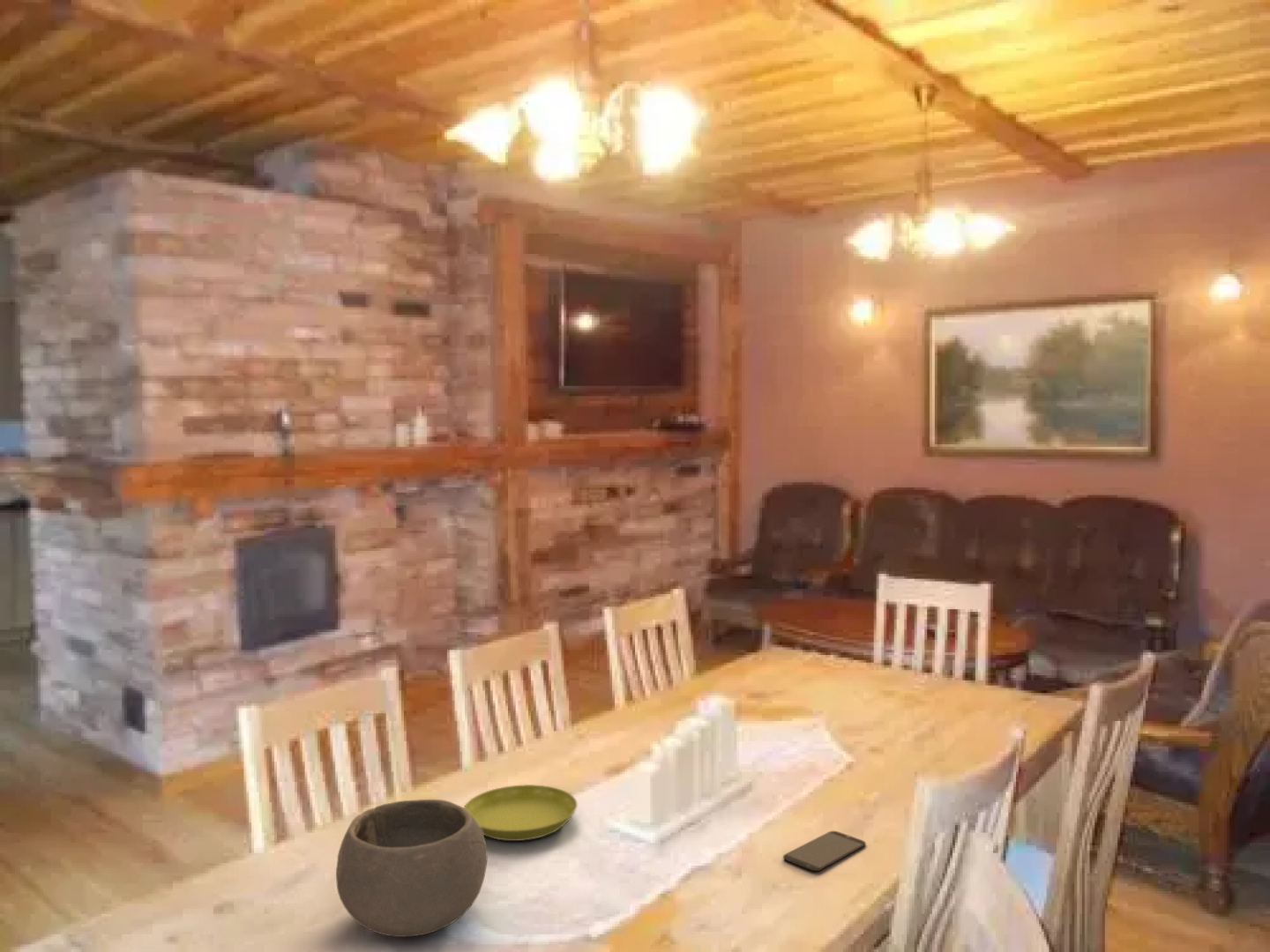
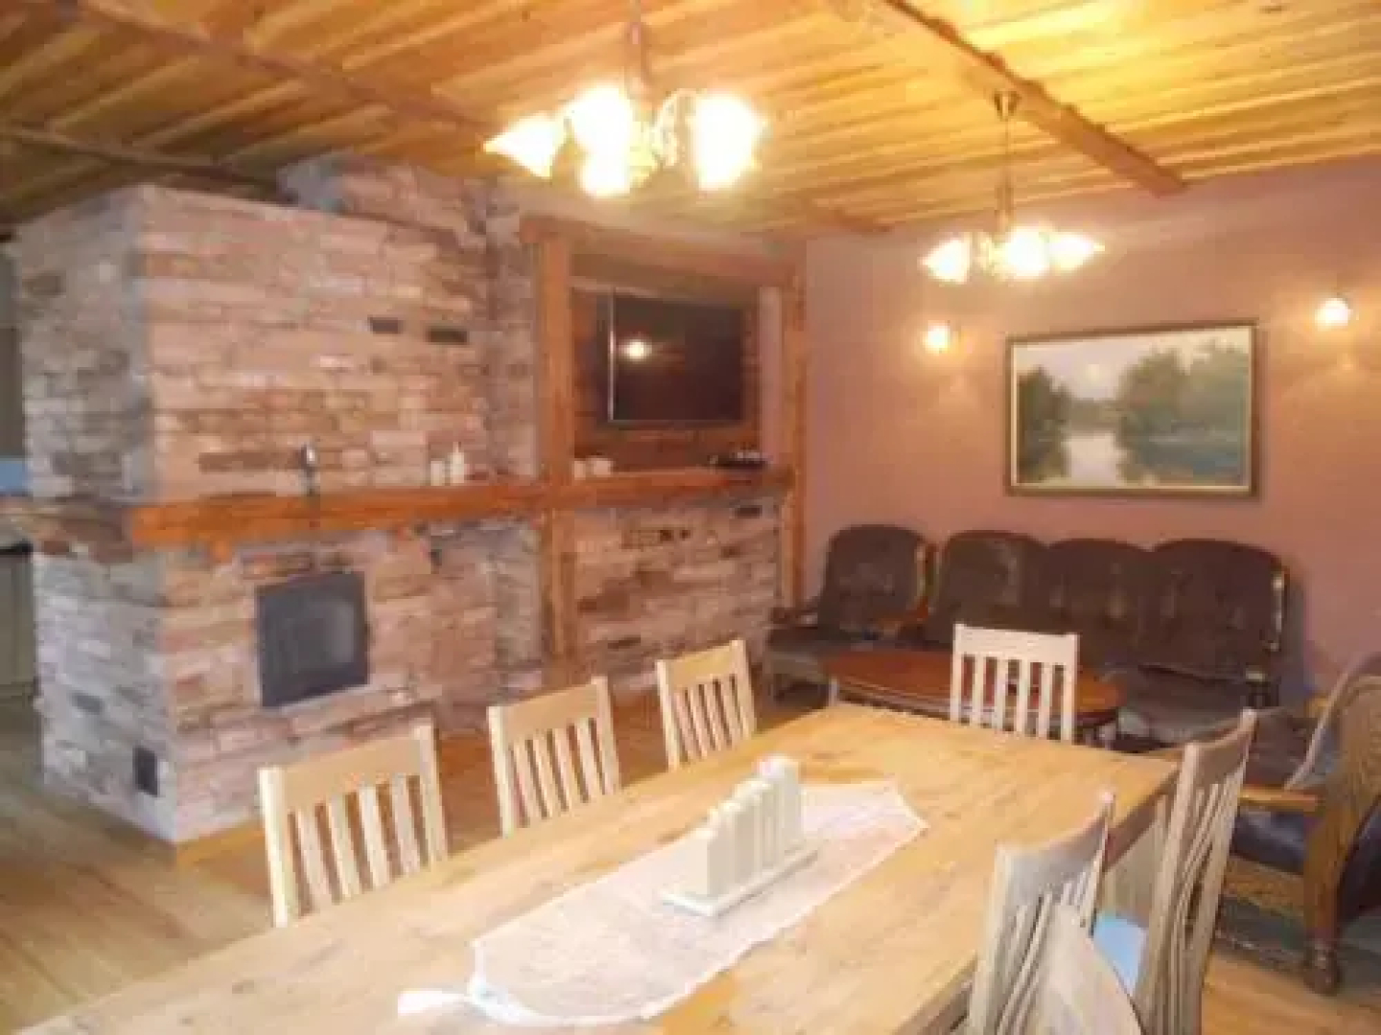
- saucer [463,784,579,842]
- bowl [335,799,489,938]
- smartphone [782,830,867,872]
